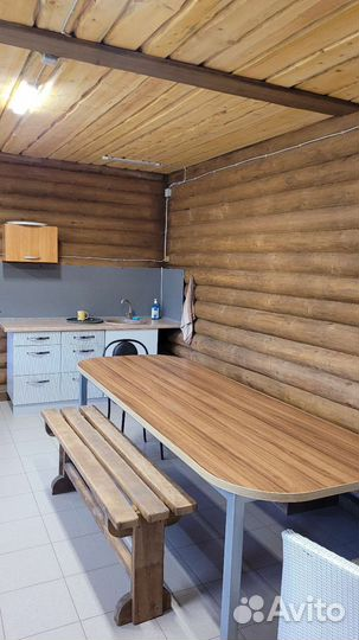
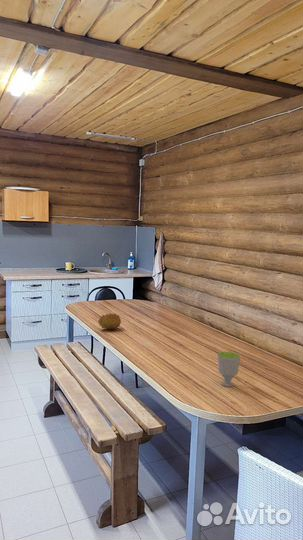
+ fruit [97,312,122,330]
+ cup [217,351,242,388]
